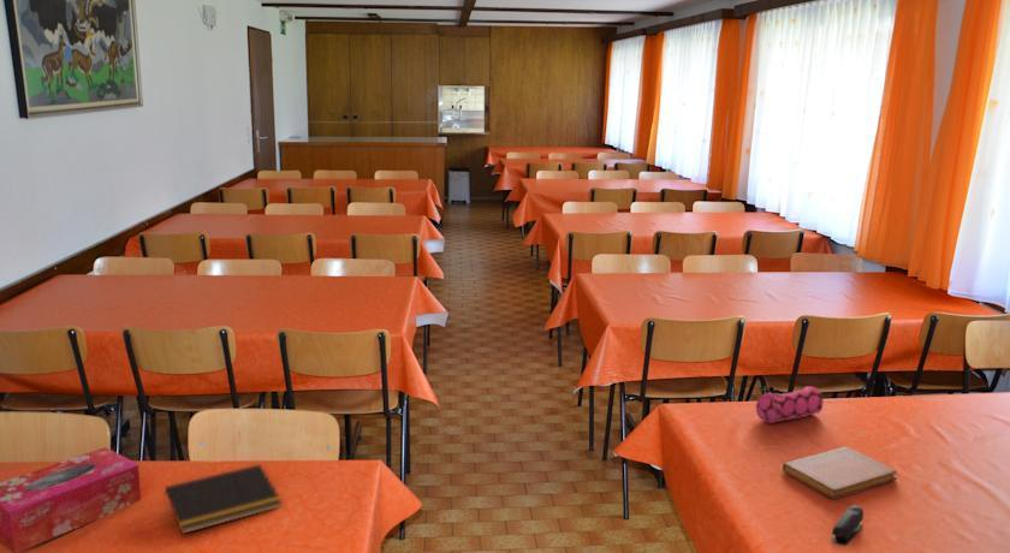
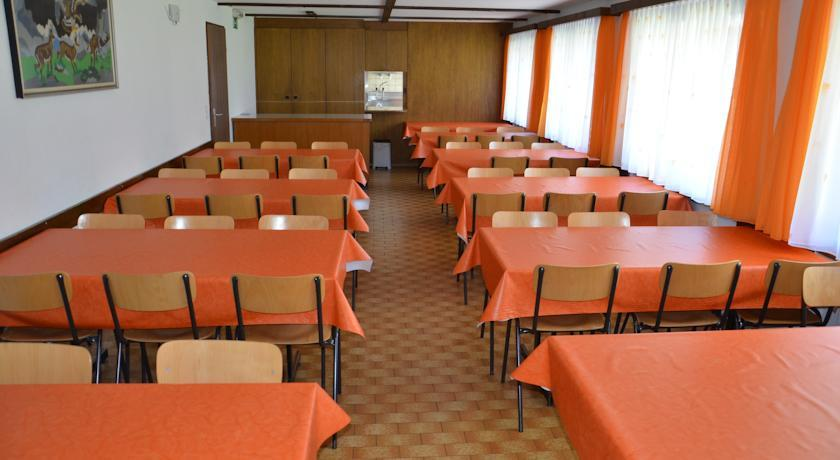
- notebook [782,446,898,500]
- pencil case [755,385,825,424]
- stapler [830,505,865,547]
- tissue box [0,446,142,553]
- notepad [162,463,283,535]
